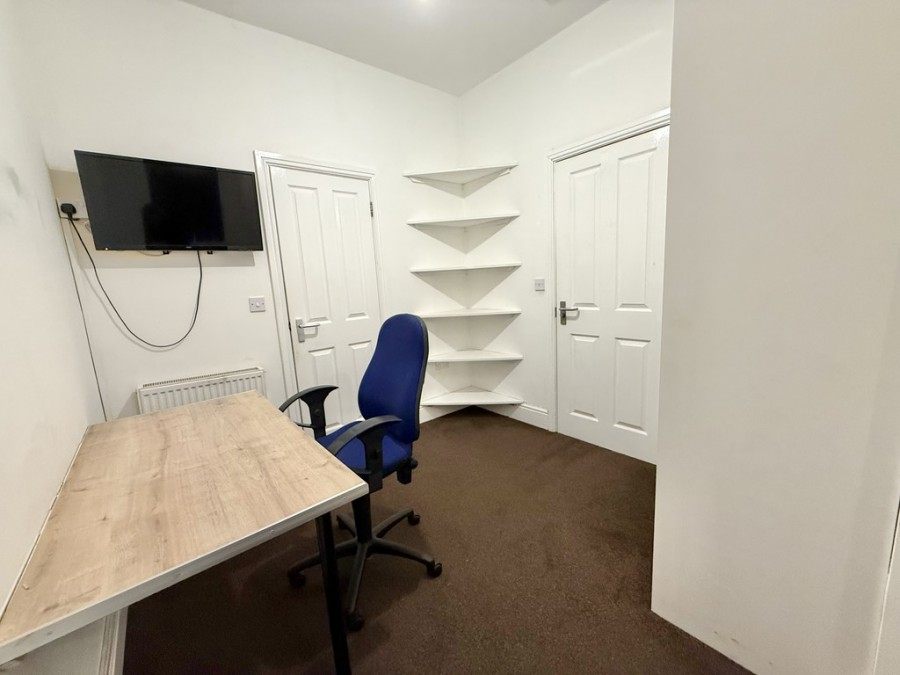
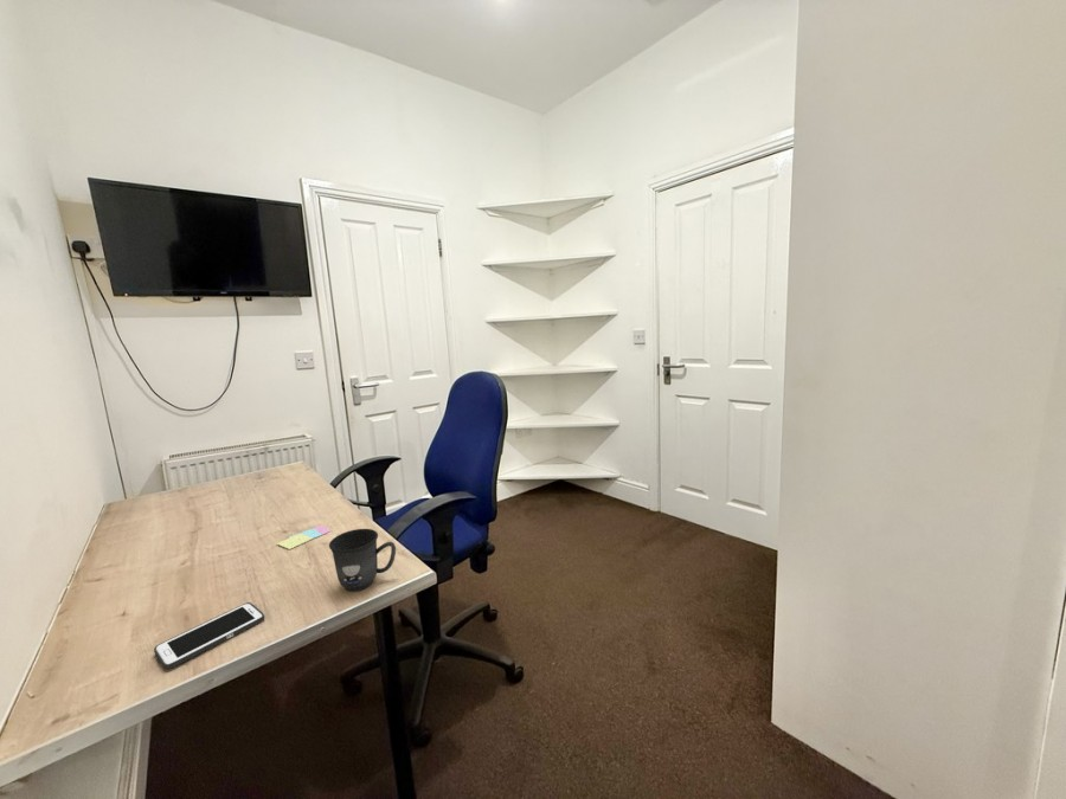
+ mug [328,528,397,593]
+ cell phone [153,601,265,670]
+ sticky notes [276,524,333,550]
